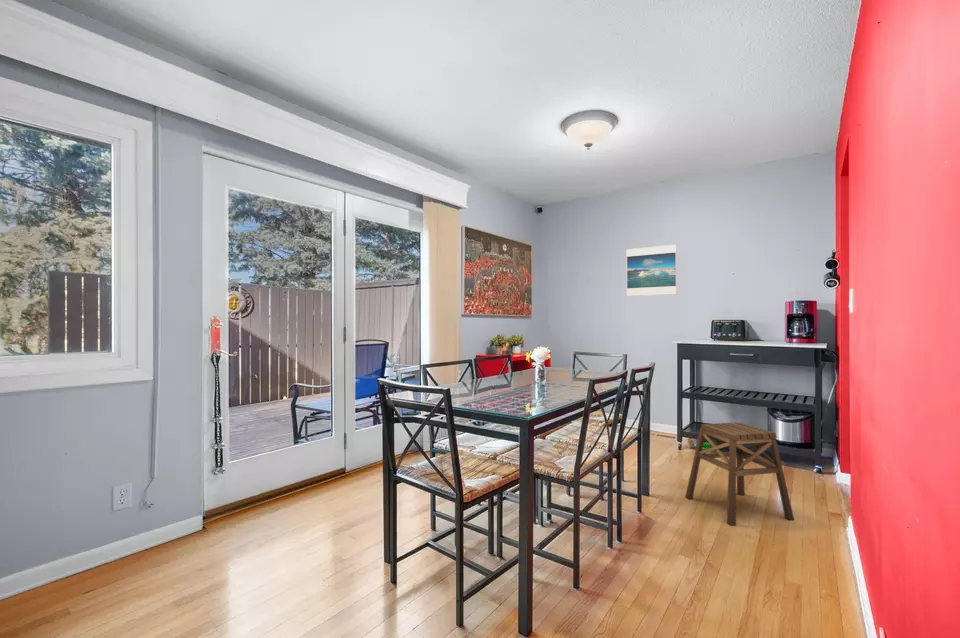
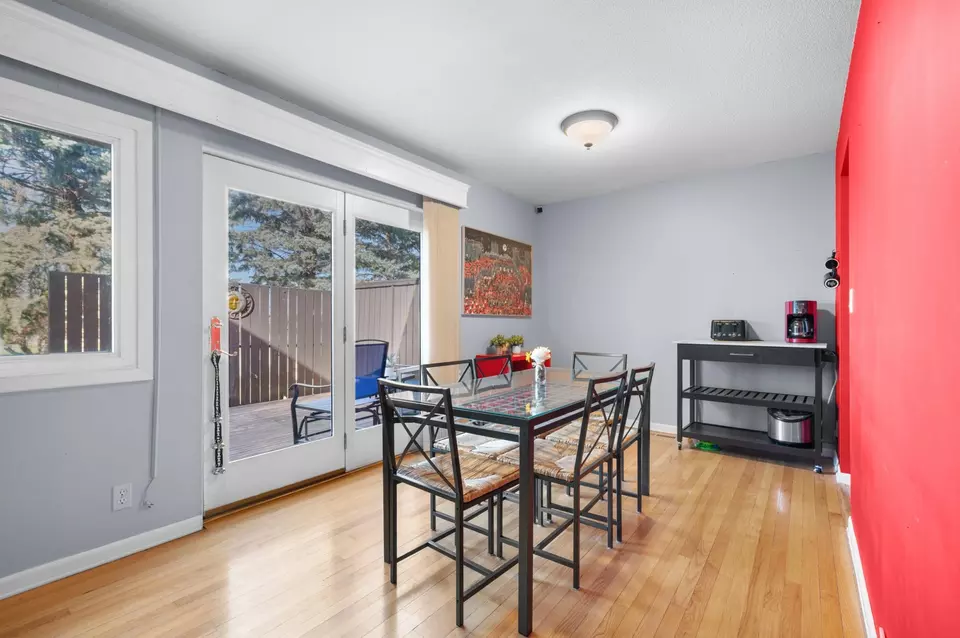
- stool [685,421,795,526]
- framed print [626,244,678,297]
